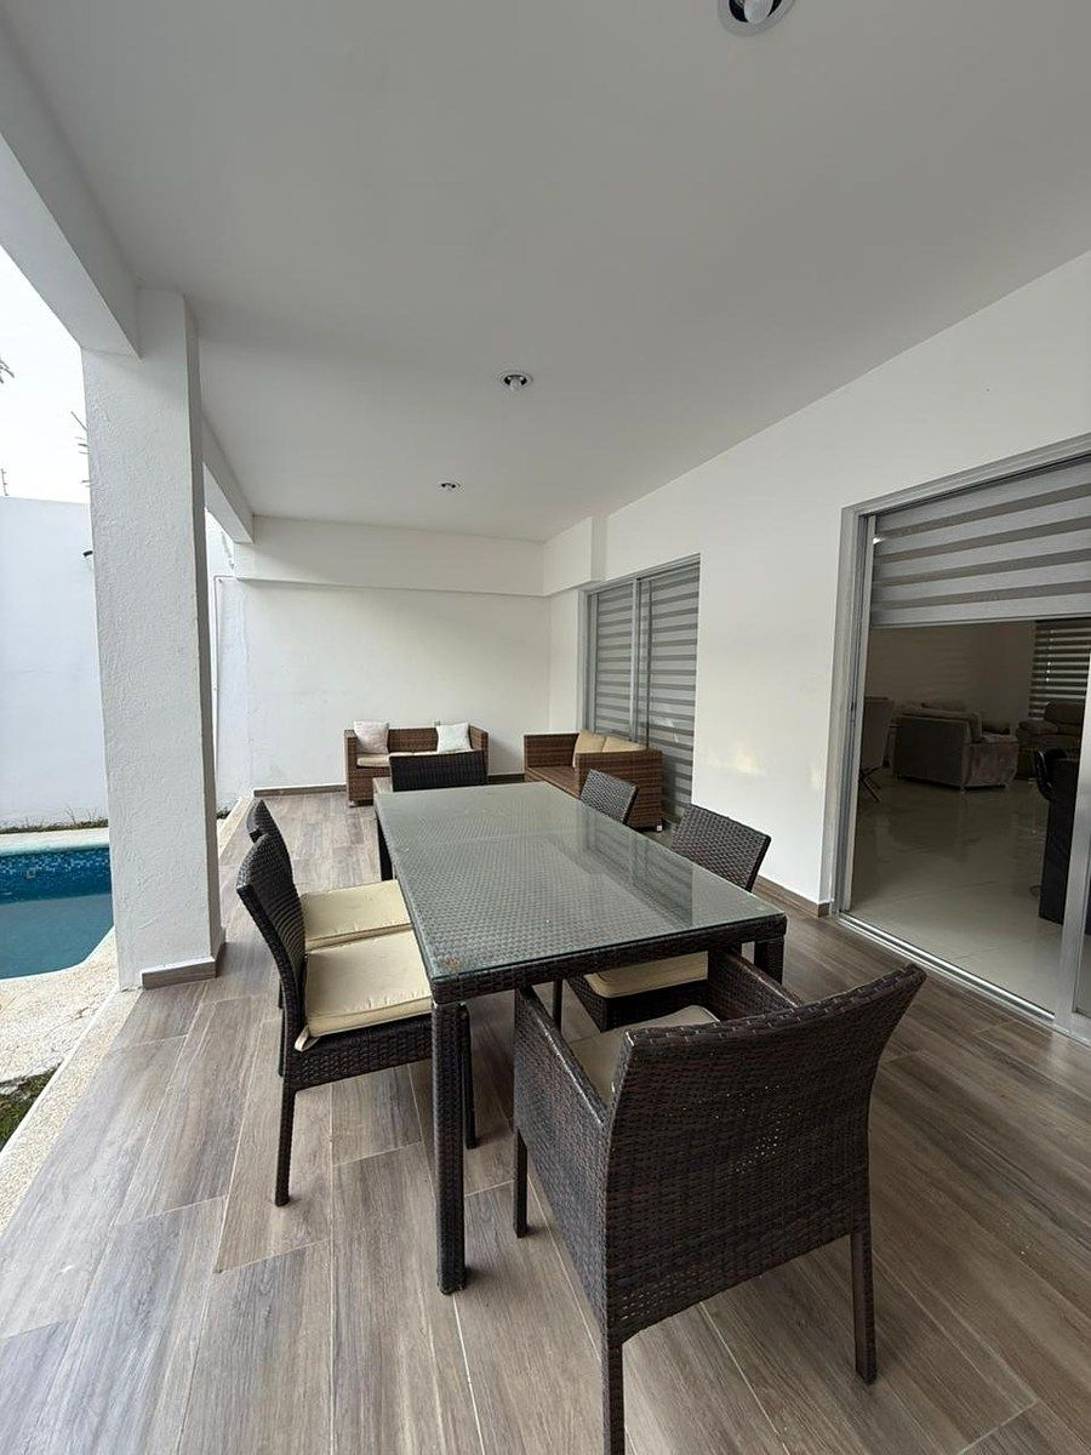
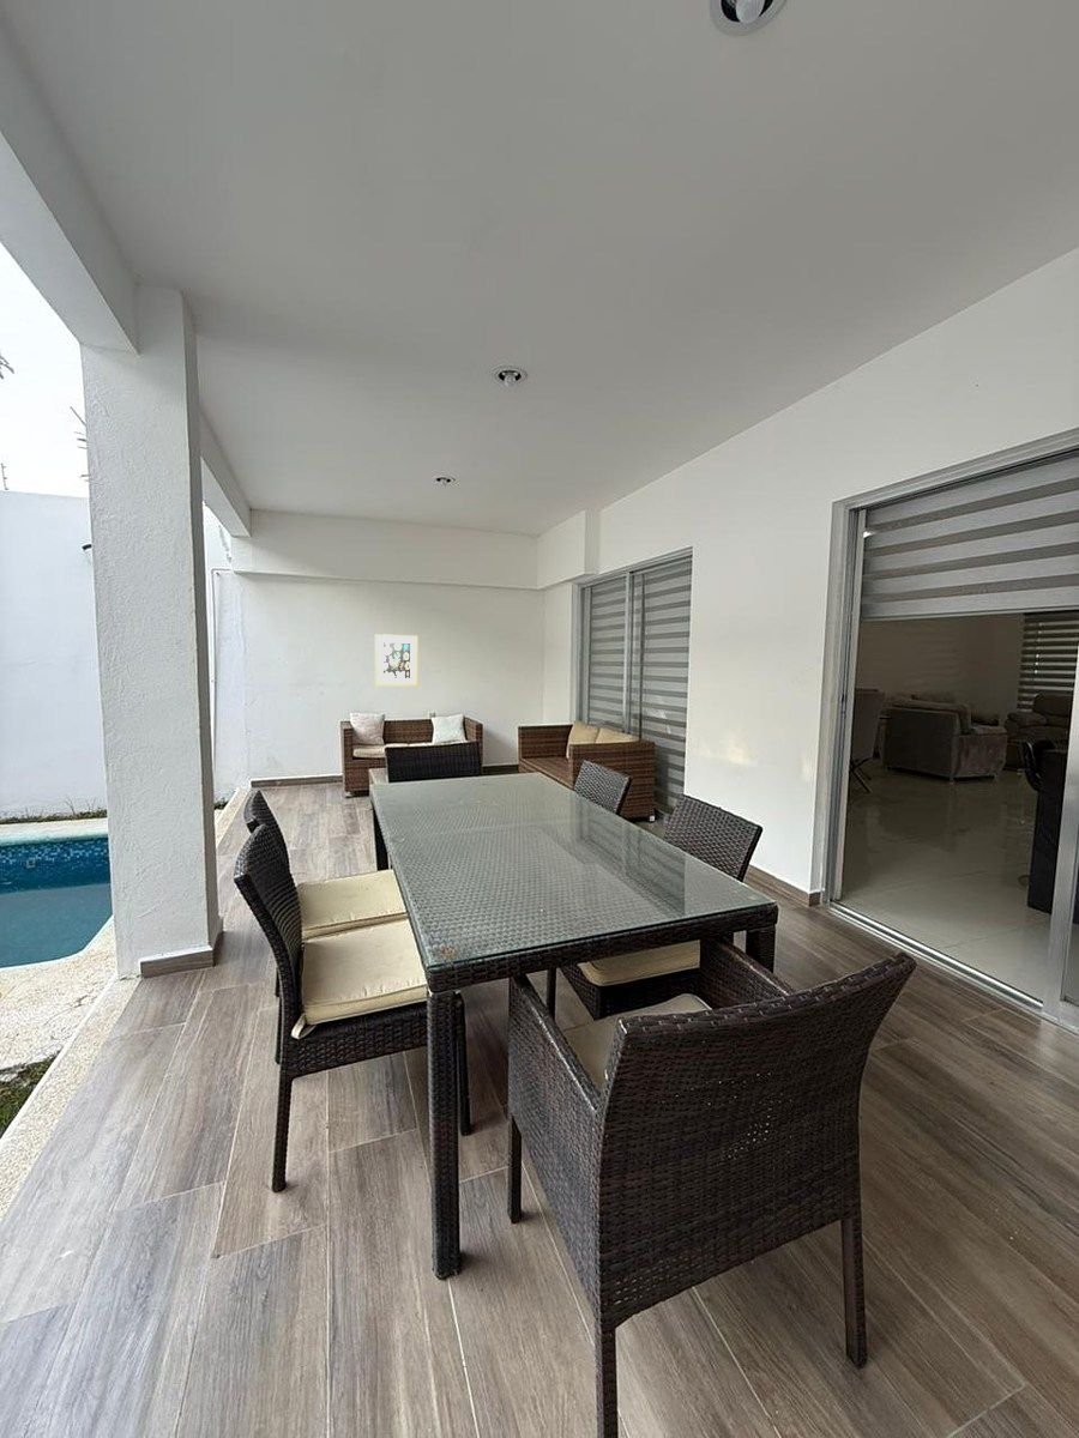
+ wall art [374,633,420,688]
